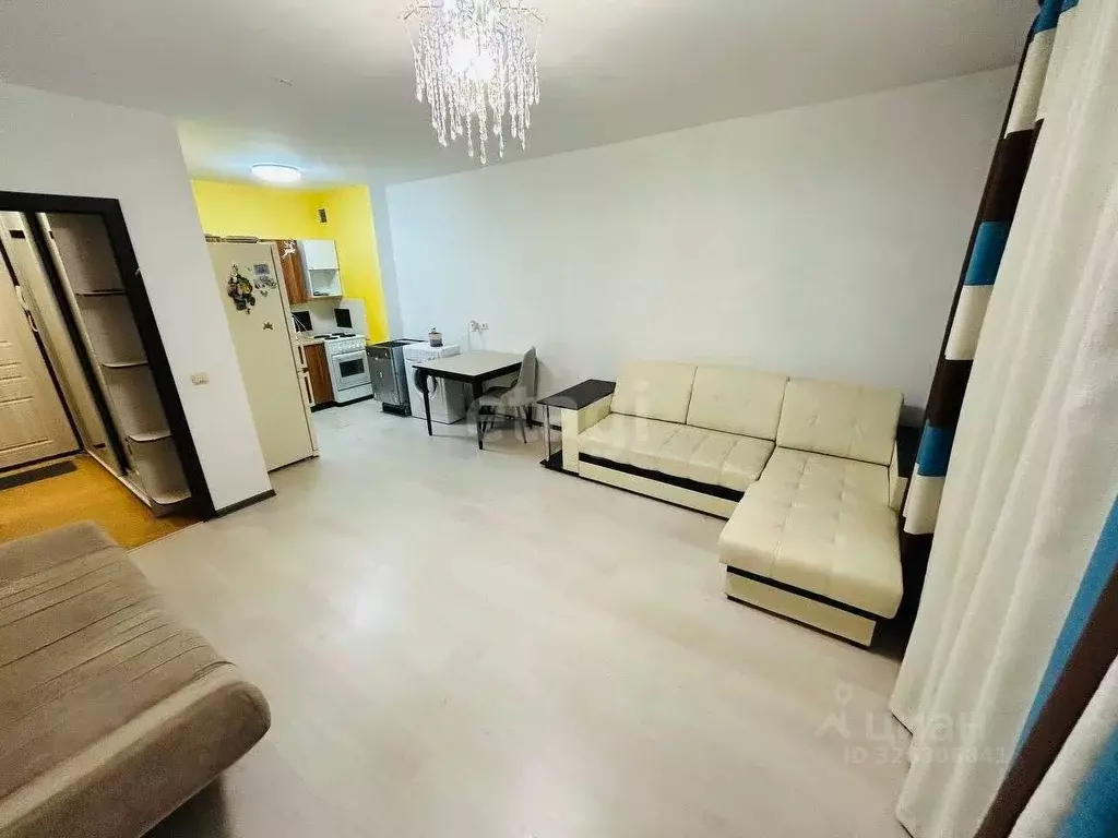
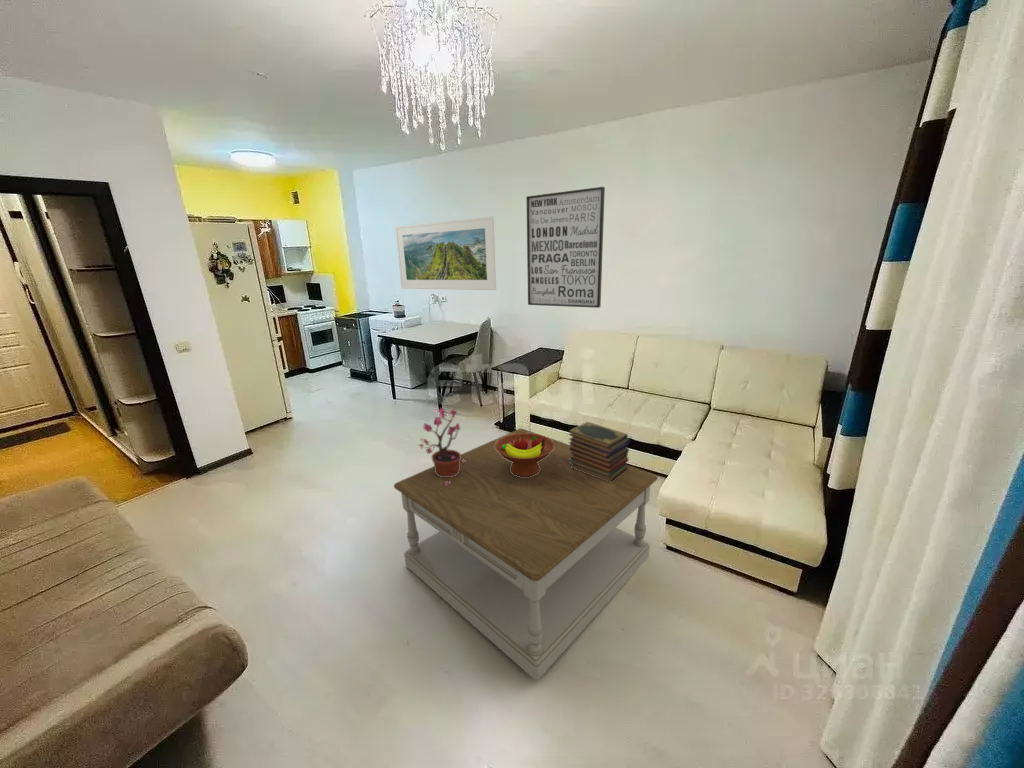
+ book stack [567,421,631,483]
+ coffee table [393,428,659,681]
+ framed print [394,215,497,291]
+ potted plant [417,407,466,486]
+ wall art [525,186,606,309]
+ fruit bowl [495,433,554,477]
